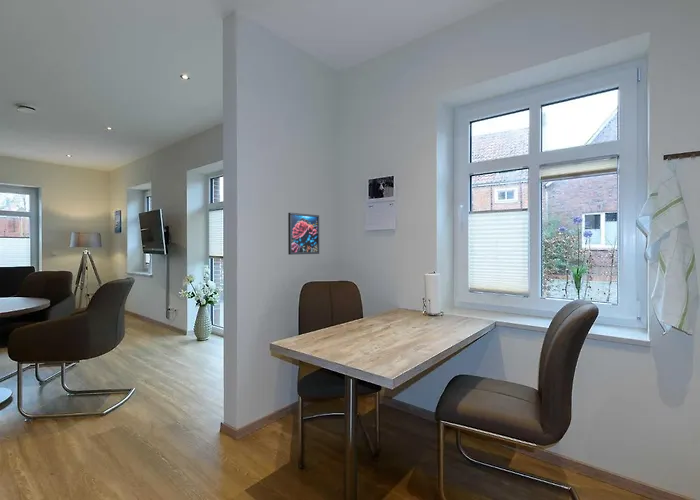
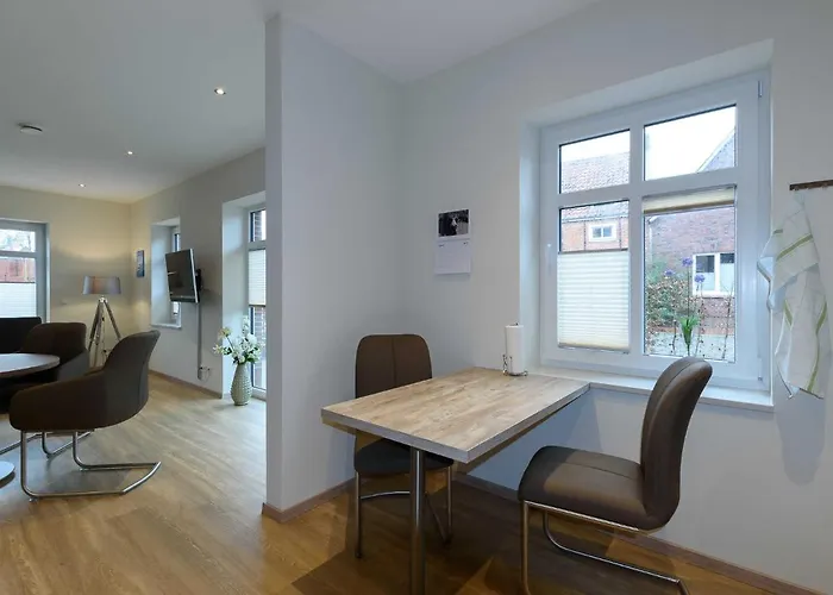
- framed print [287,212,320,256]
